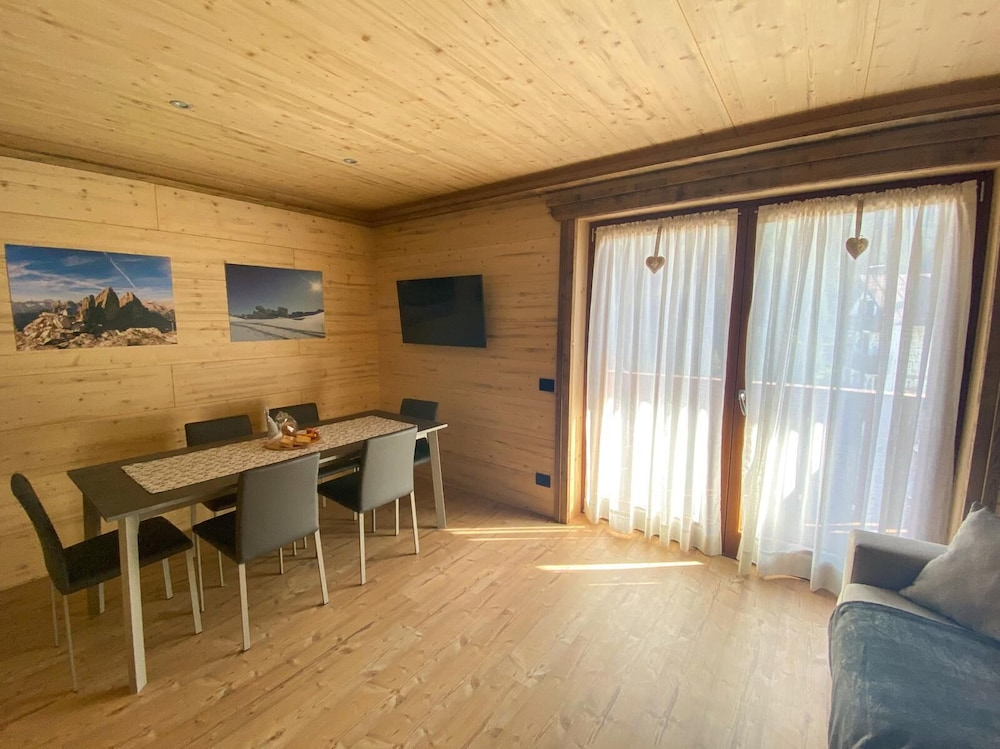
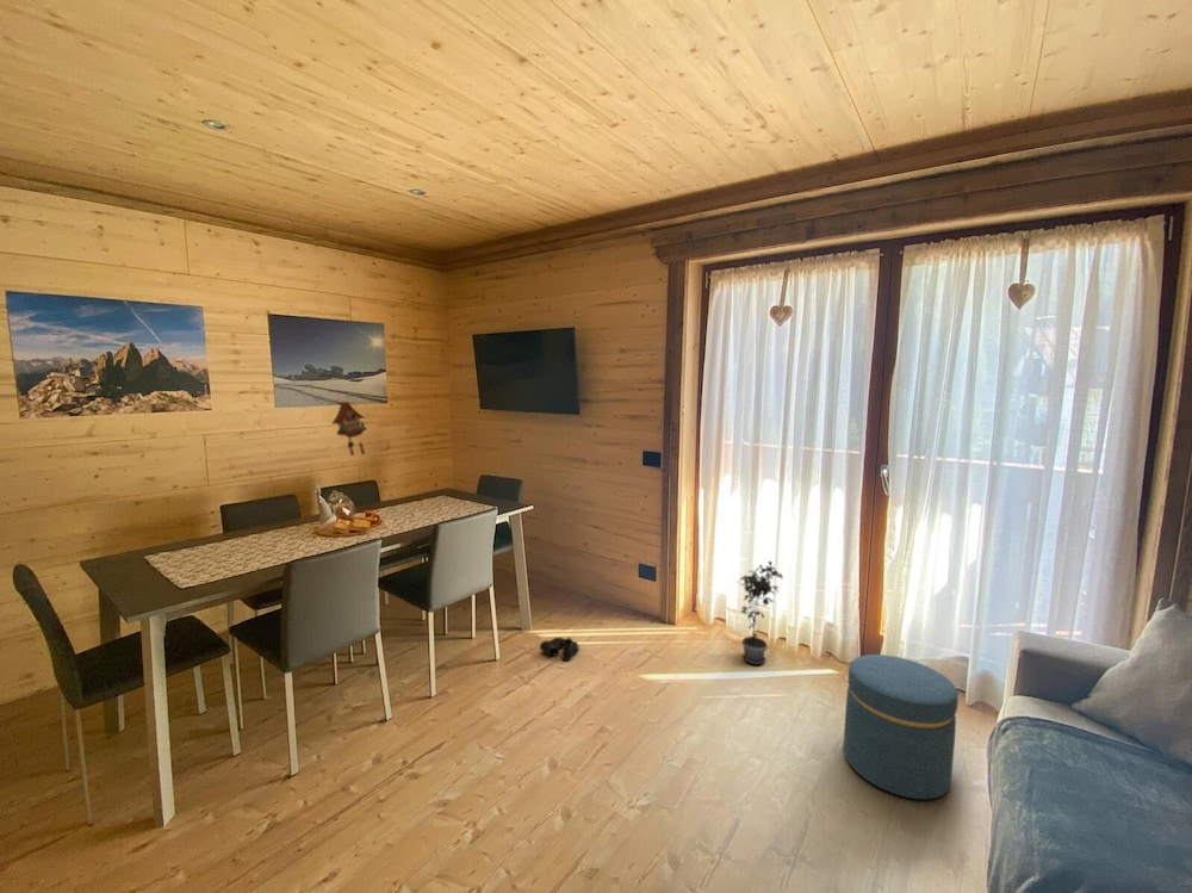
+ potted plant [737,560,784,665]
+ ottoman [843,653,960,800]
+ cuckoo clock [330,401,368,457]
+ boots [539,635,579,662]
